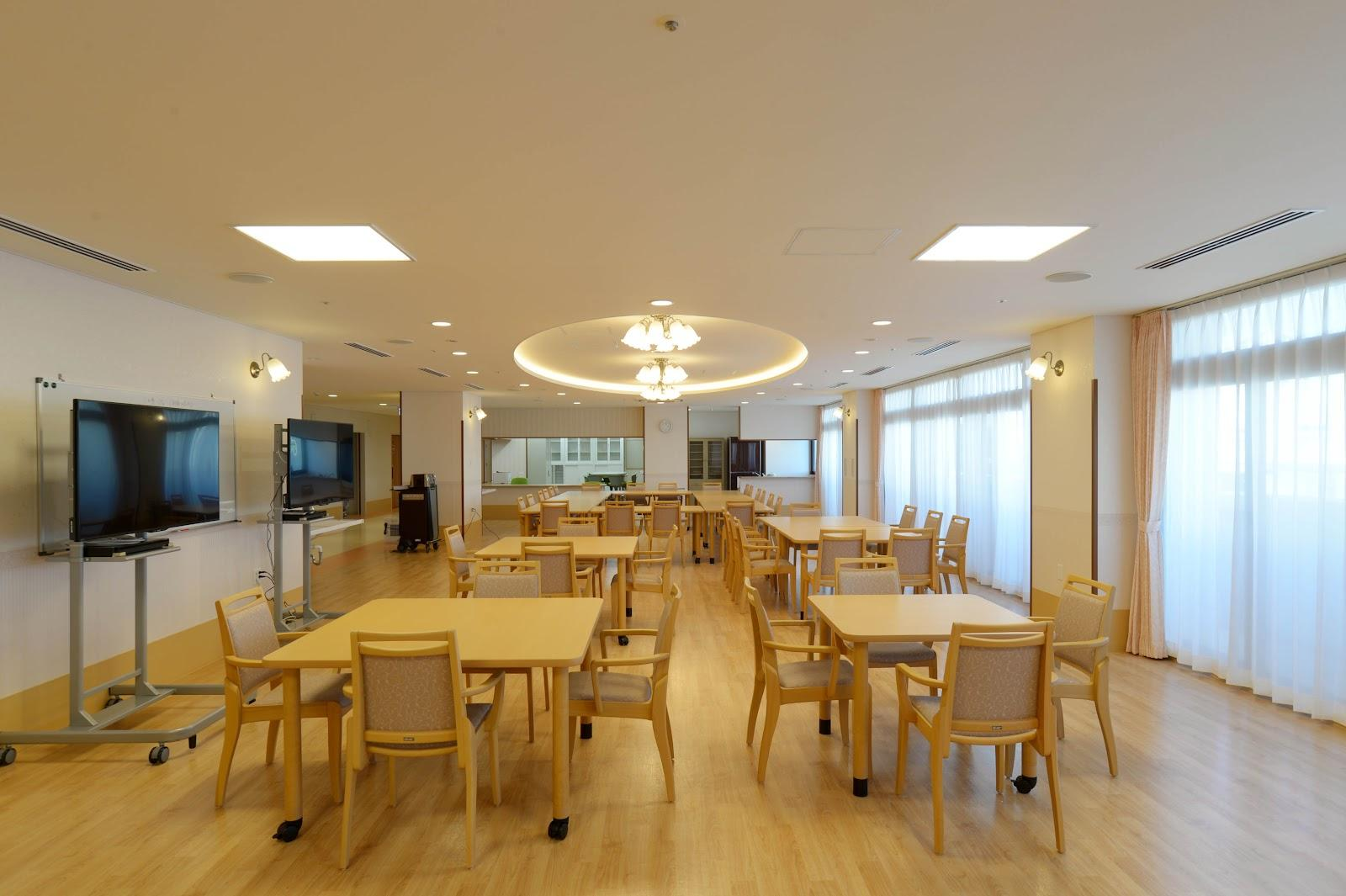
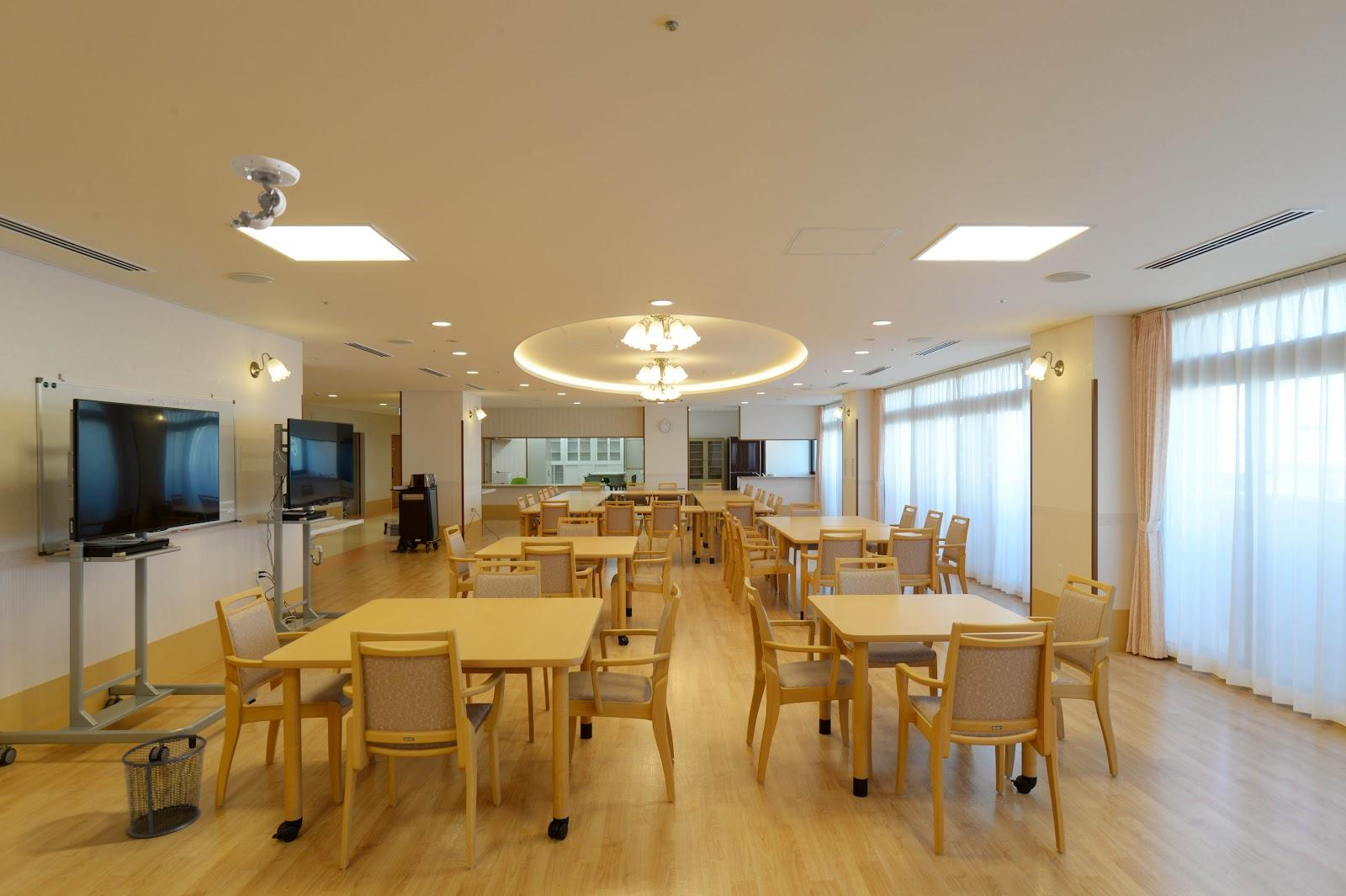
+ waste bin [120,734,208,839]
+ security camera [229,154,300,231]
